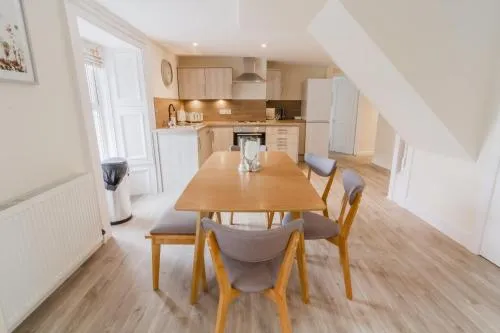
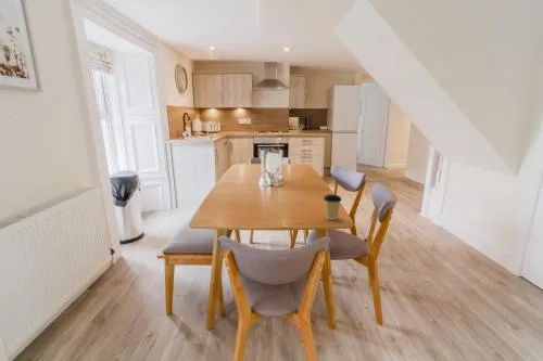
+ coffee cup [323,194,343,221]
